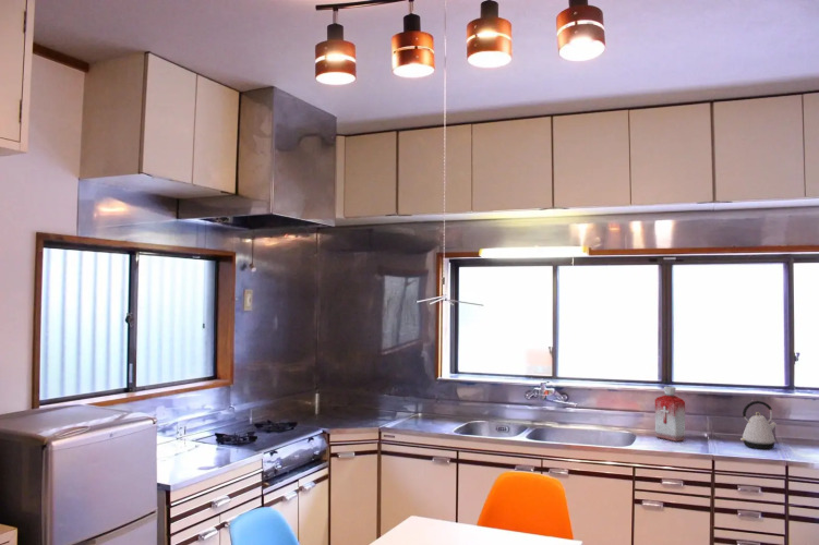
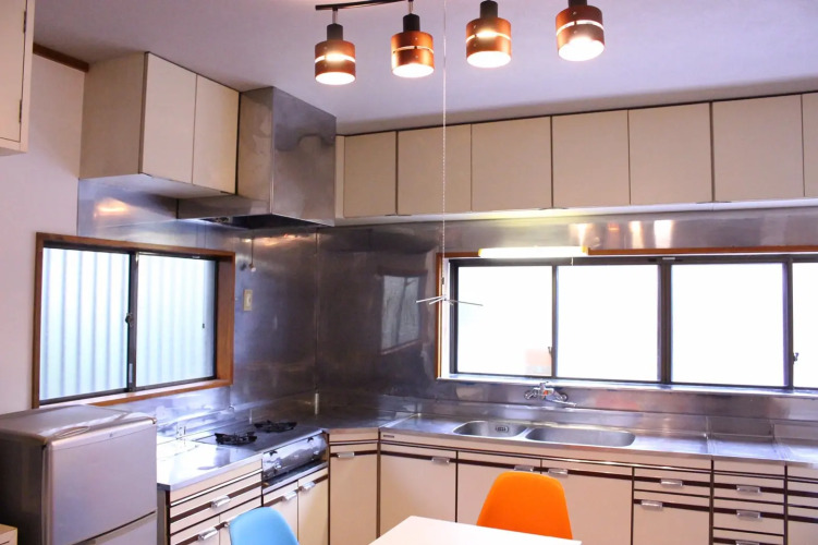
- bottle [654,386,686,443]
- kettle [739,400,779,450]
